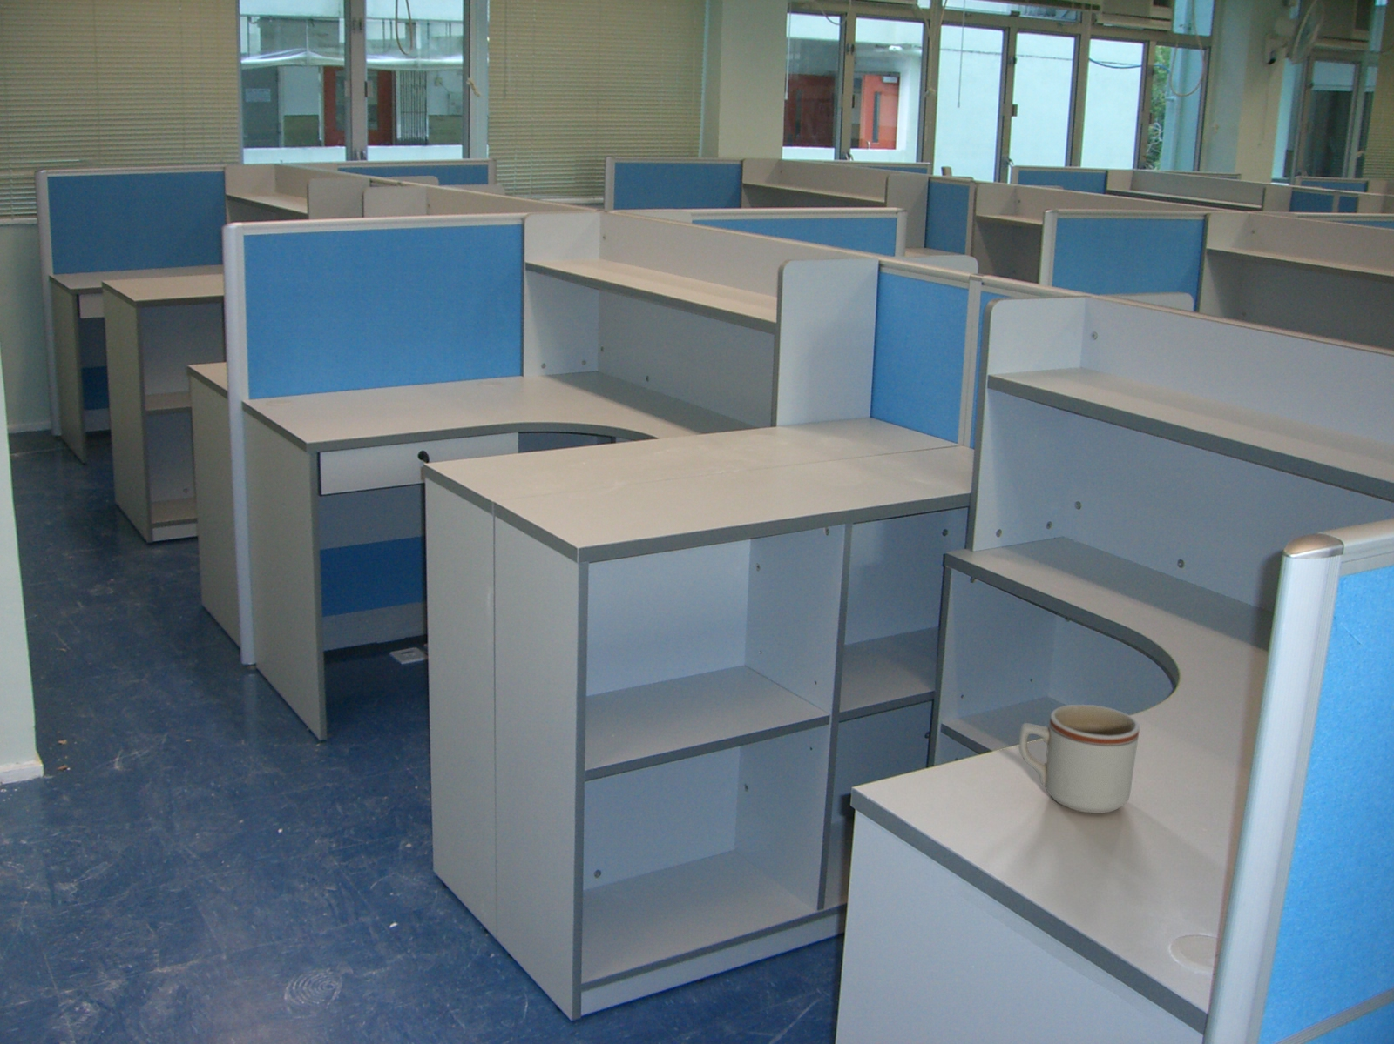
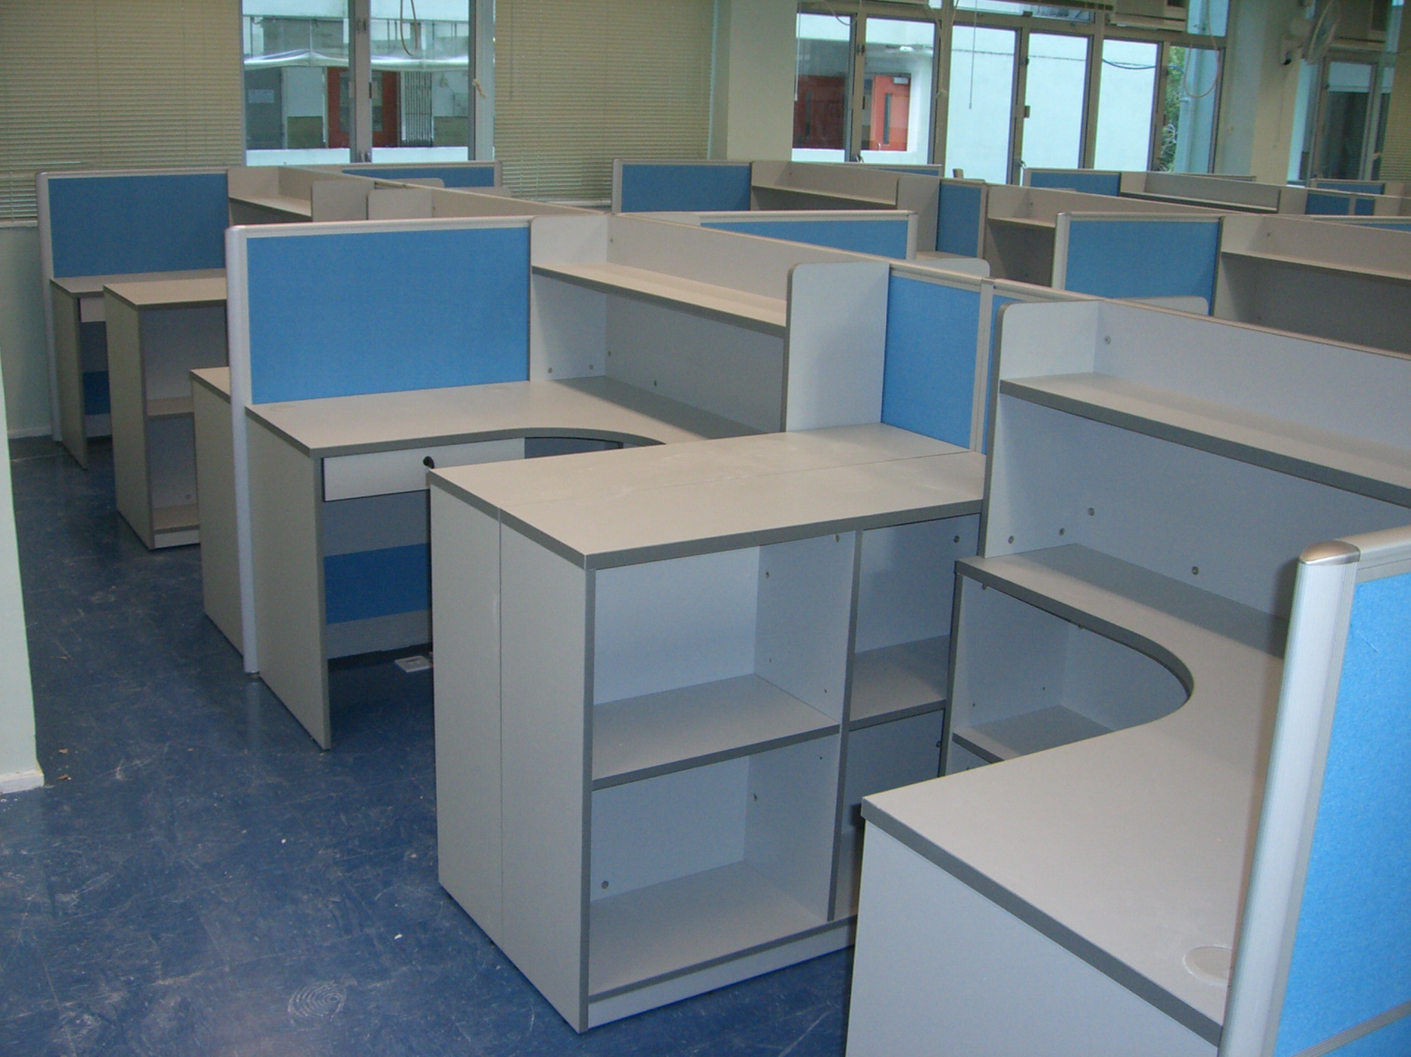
- mug [1019,704,1140,815]
